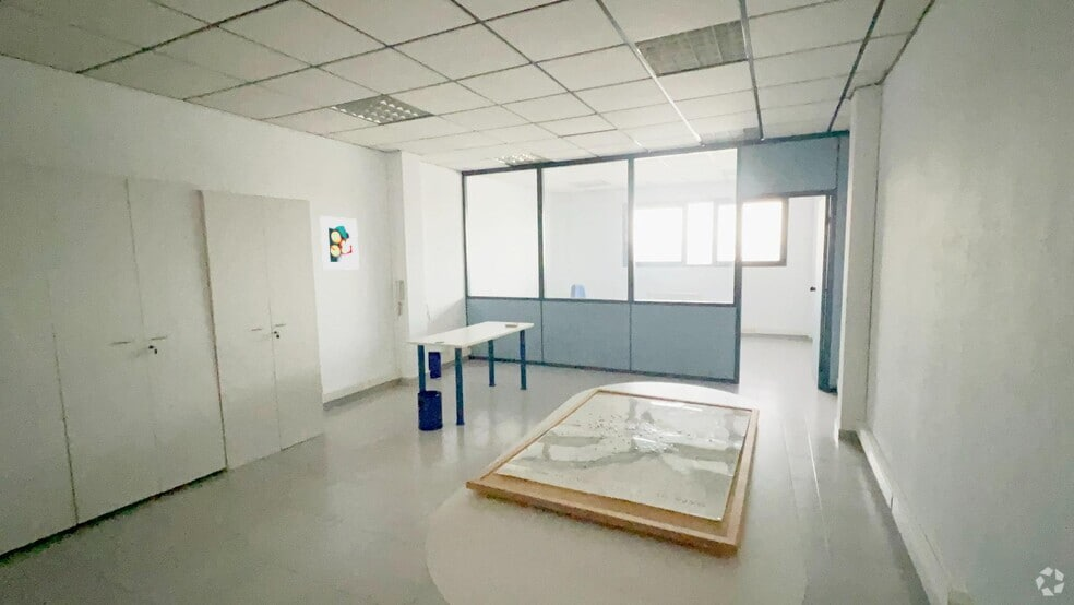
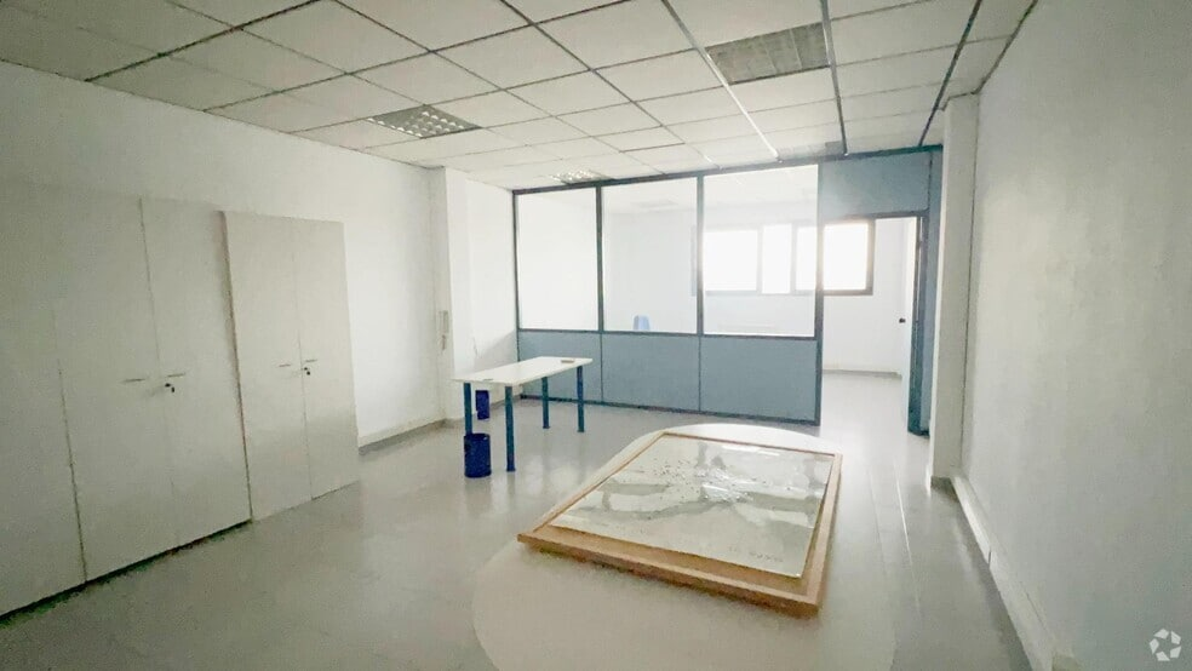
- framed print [319,215,360,271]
